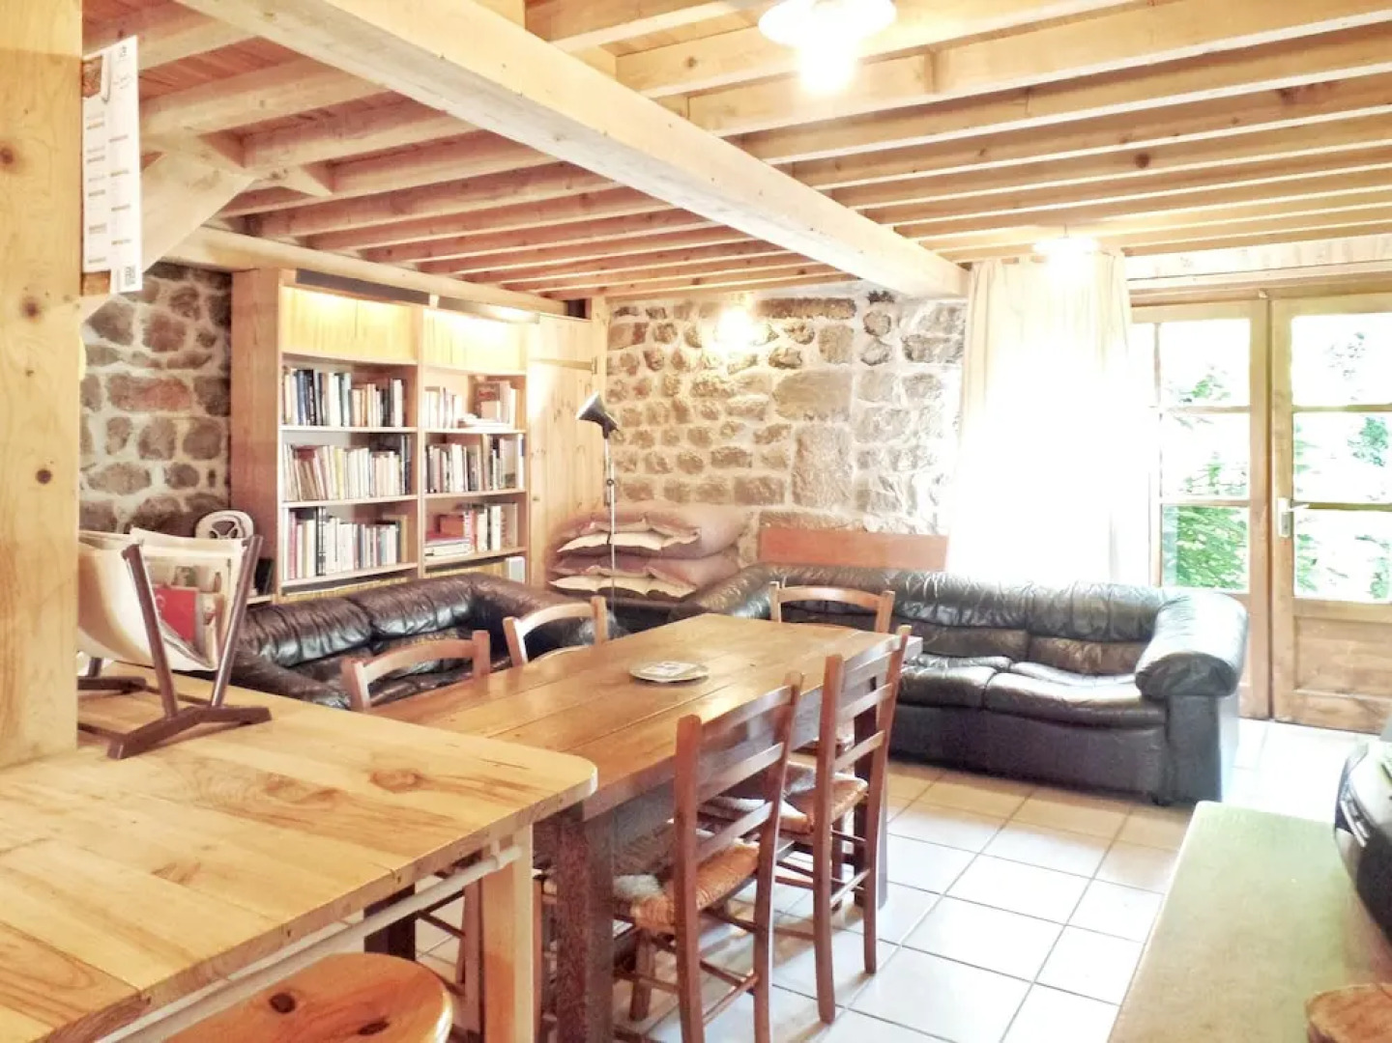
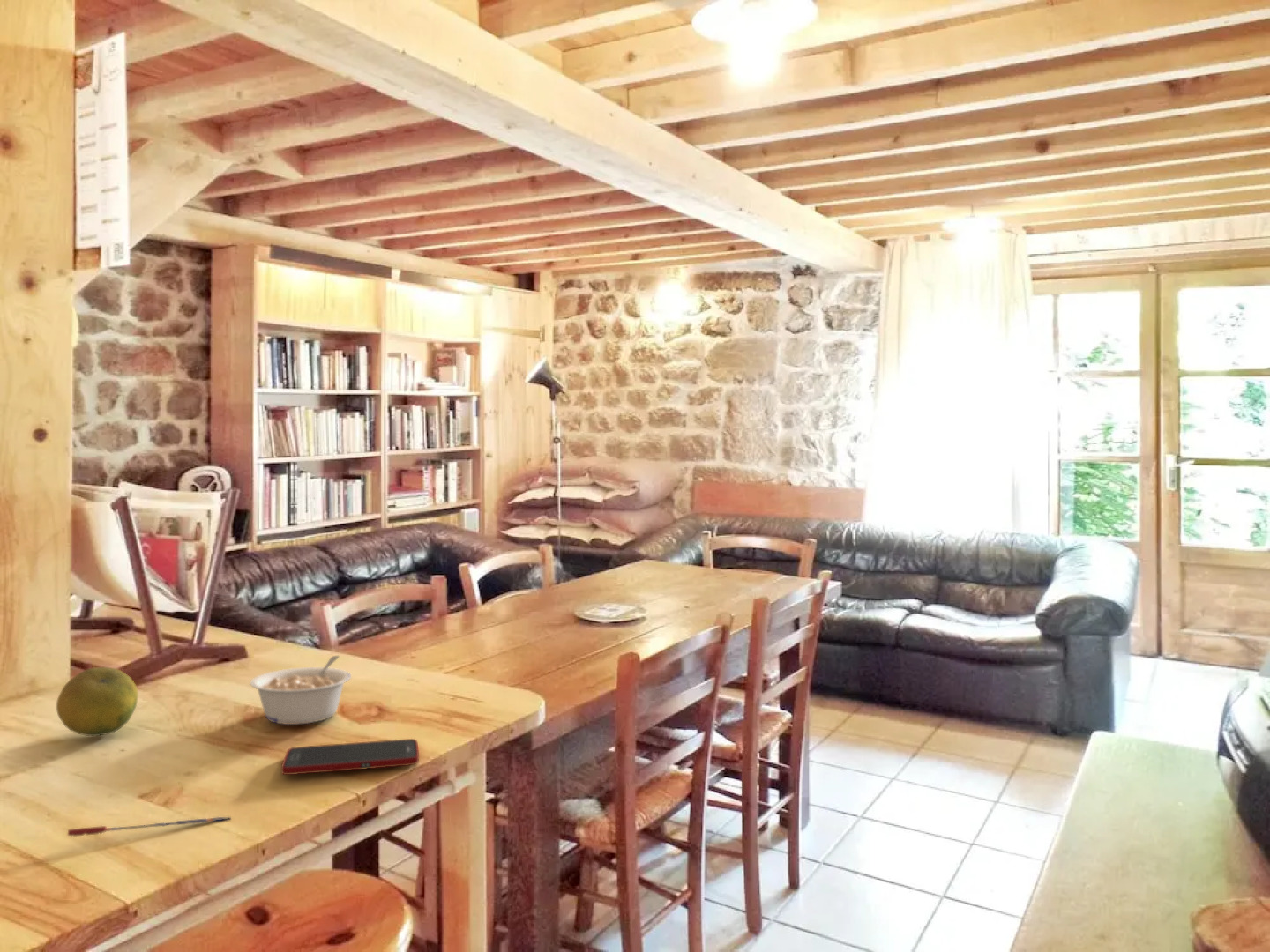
+ pen [67,816,232,837]
+ cell phone [280,738,420,776]
+ fruit [56,666,138,737]
+ legume [249,655,352,725]
